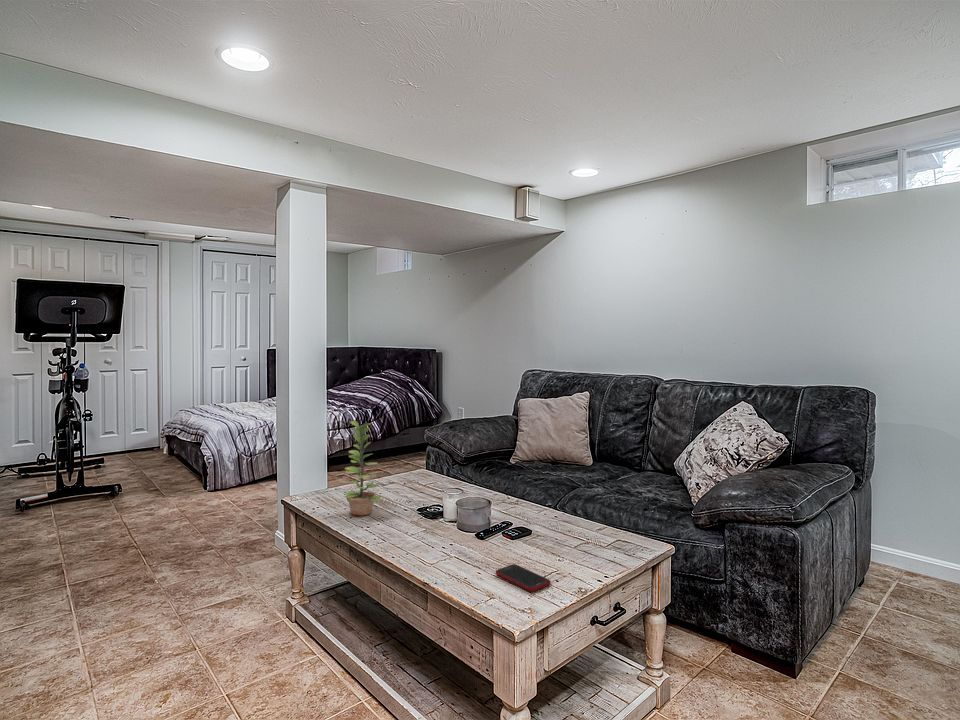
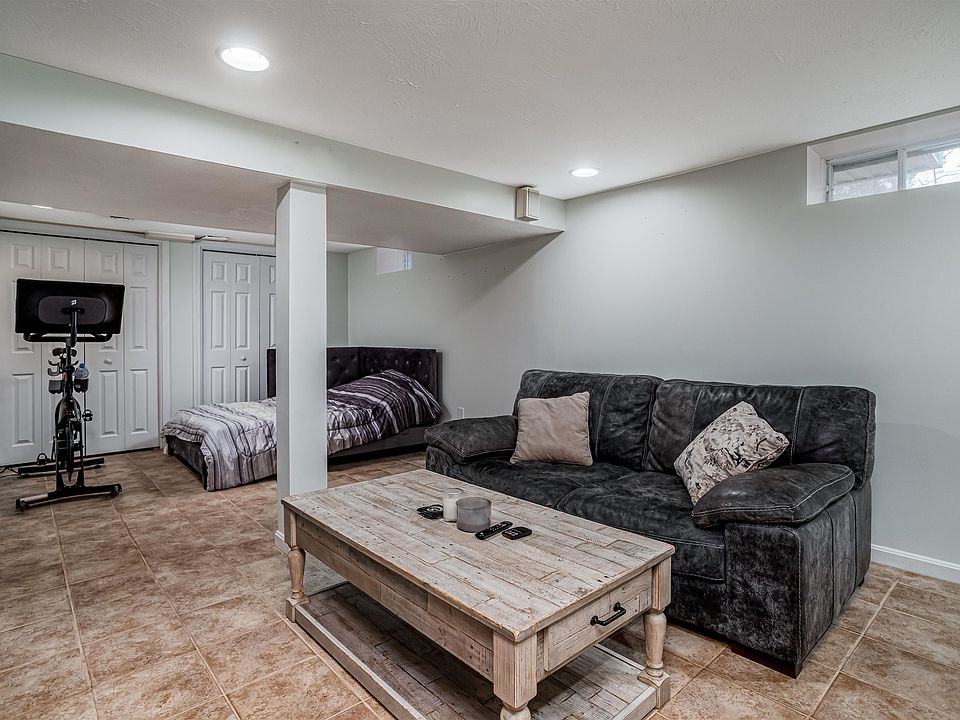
- cell phone [495,563,551,592]
- plant [344,420,383,516]
